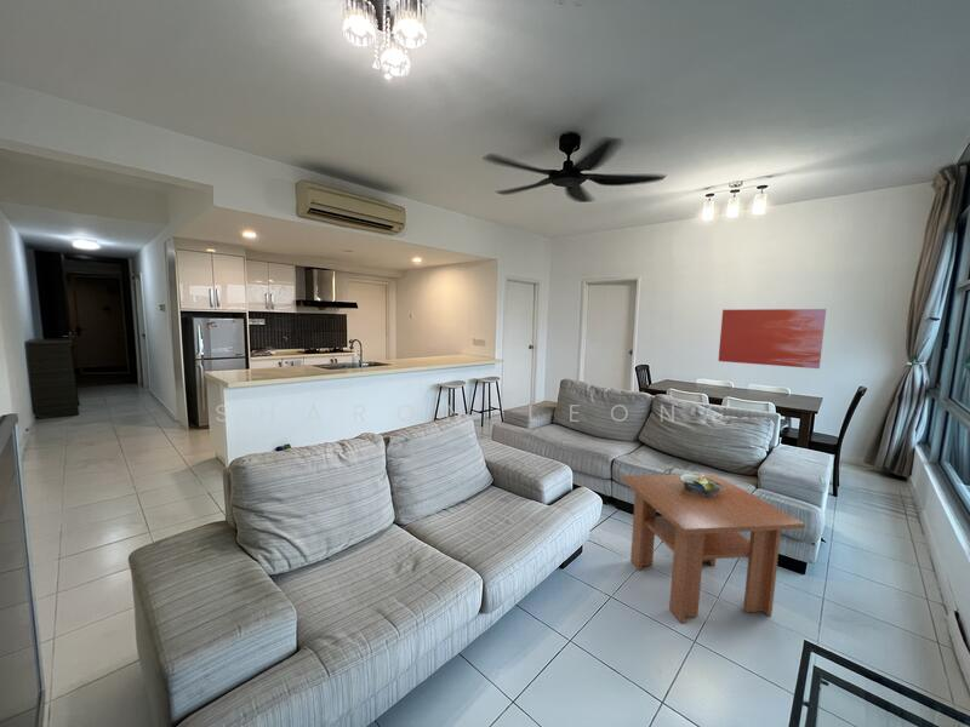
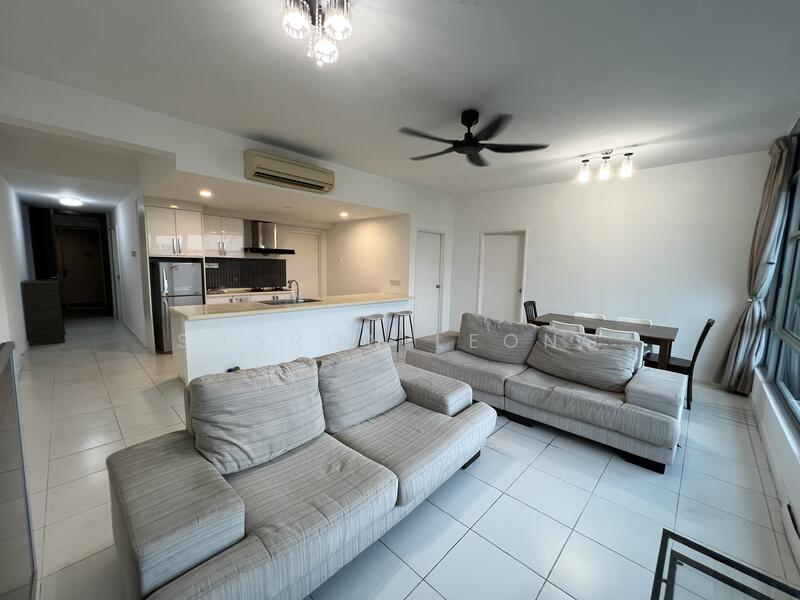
- coffee table [620,473,806,624]
- decorative bowl [679,473,725,497]
- wall art [718,308,827,370]
